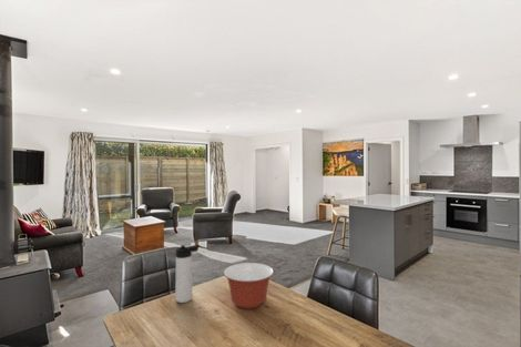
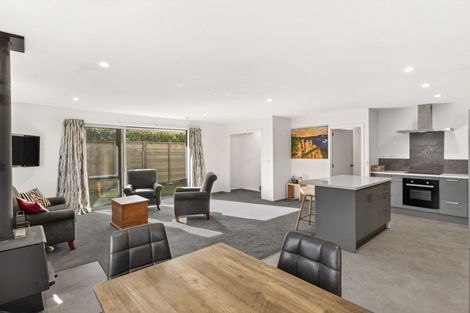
- thermos bottle [174,244,201,304]
- mixing bowl [223,262,275,310]
